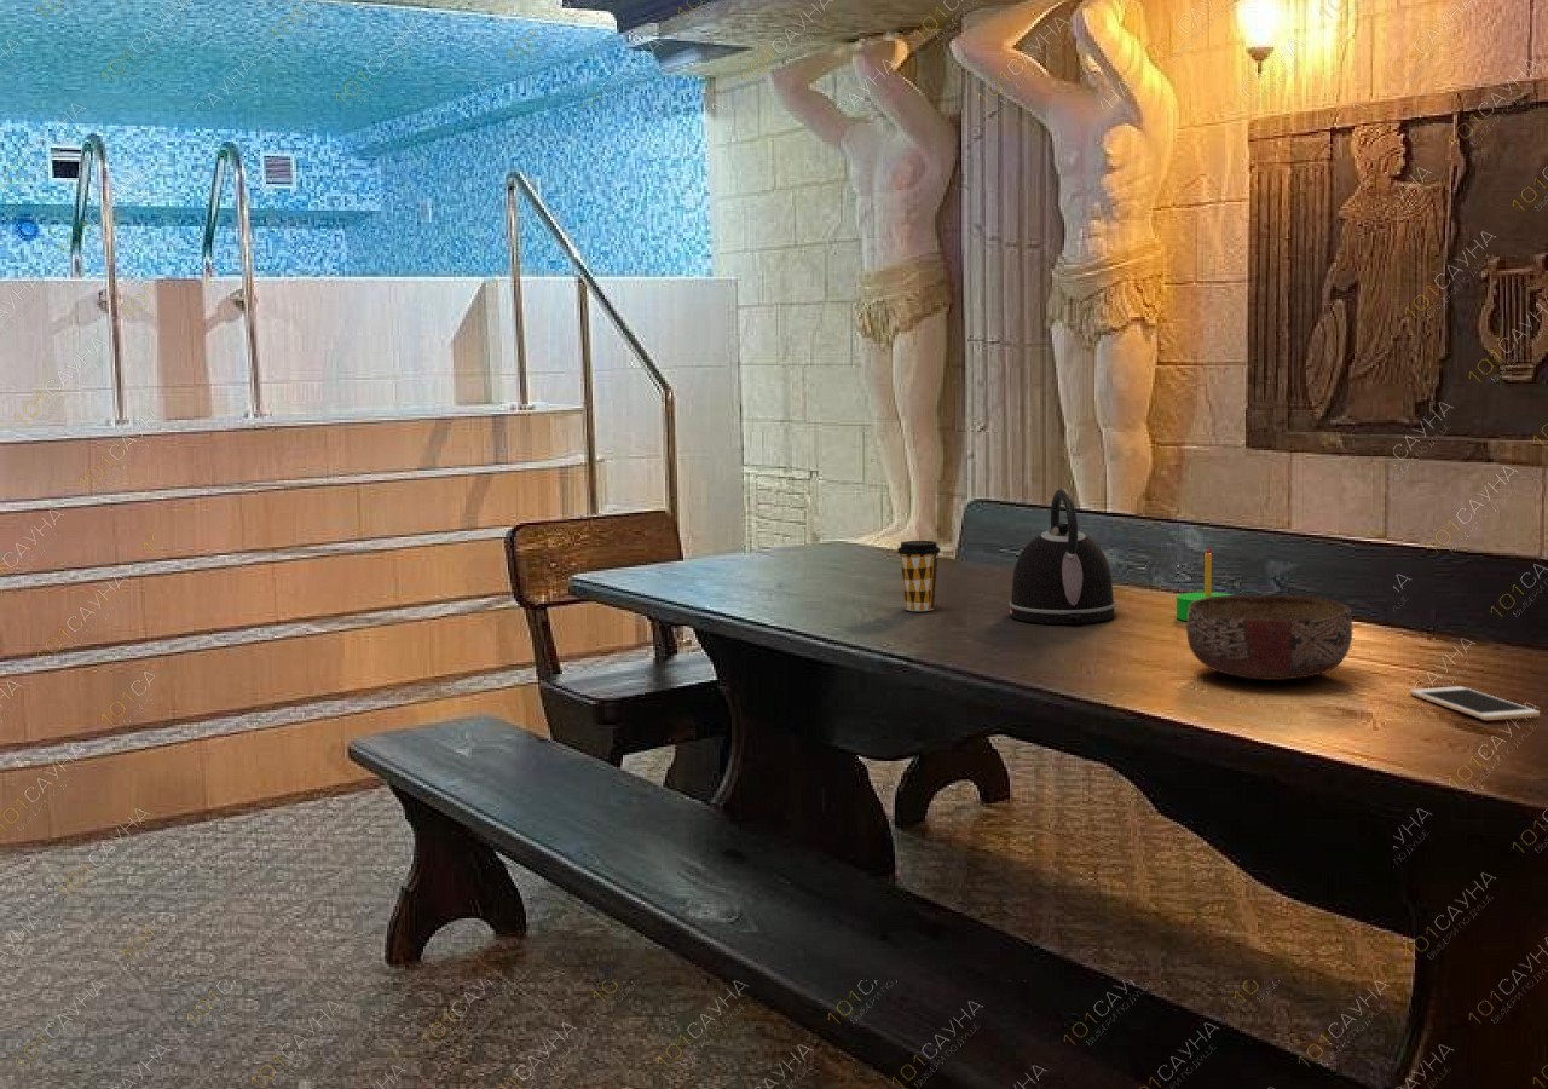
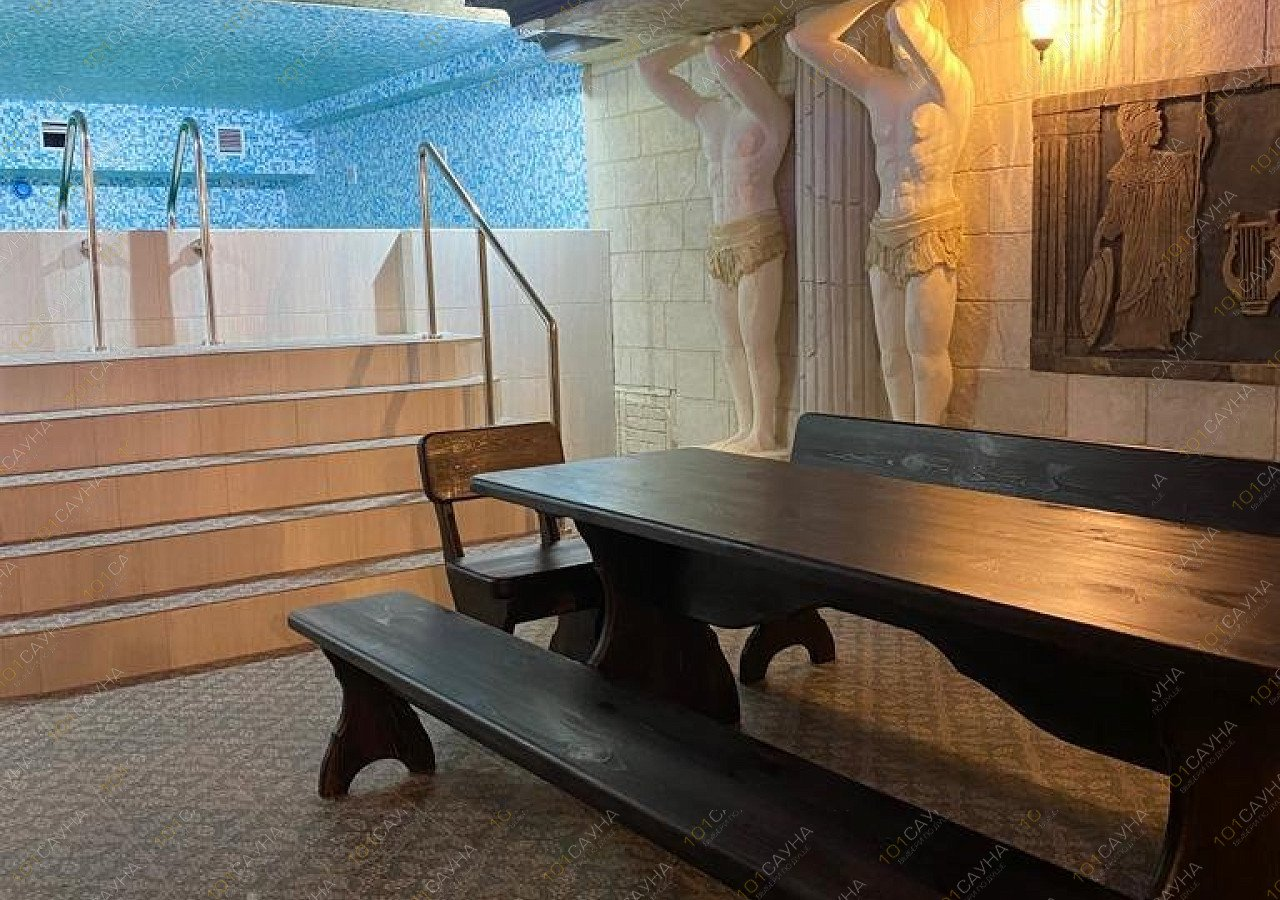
- bowl [1185,593,1353,681]
- kettle [1007,488,1117,624]
- cell phone [1409,685,1541,721]
- candle [1176,546,1232,622]
- coffee cup [896,540,942,612]
